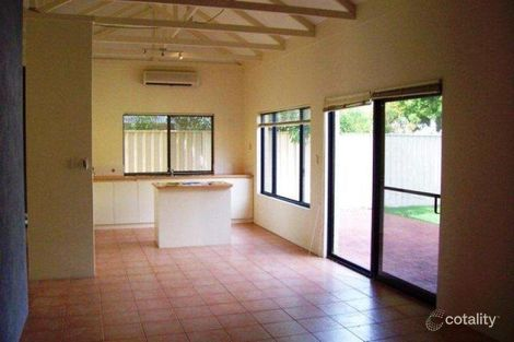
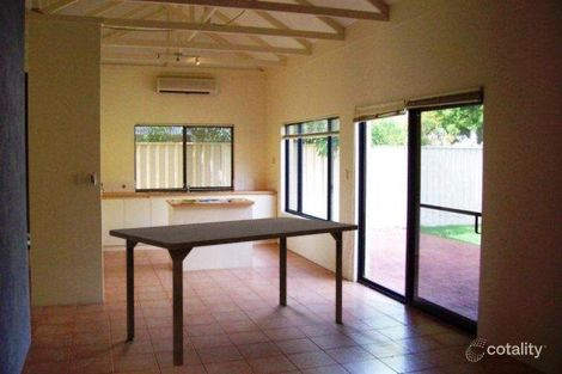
+ dining table [108,216,360,367]
